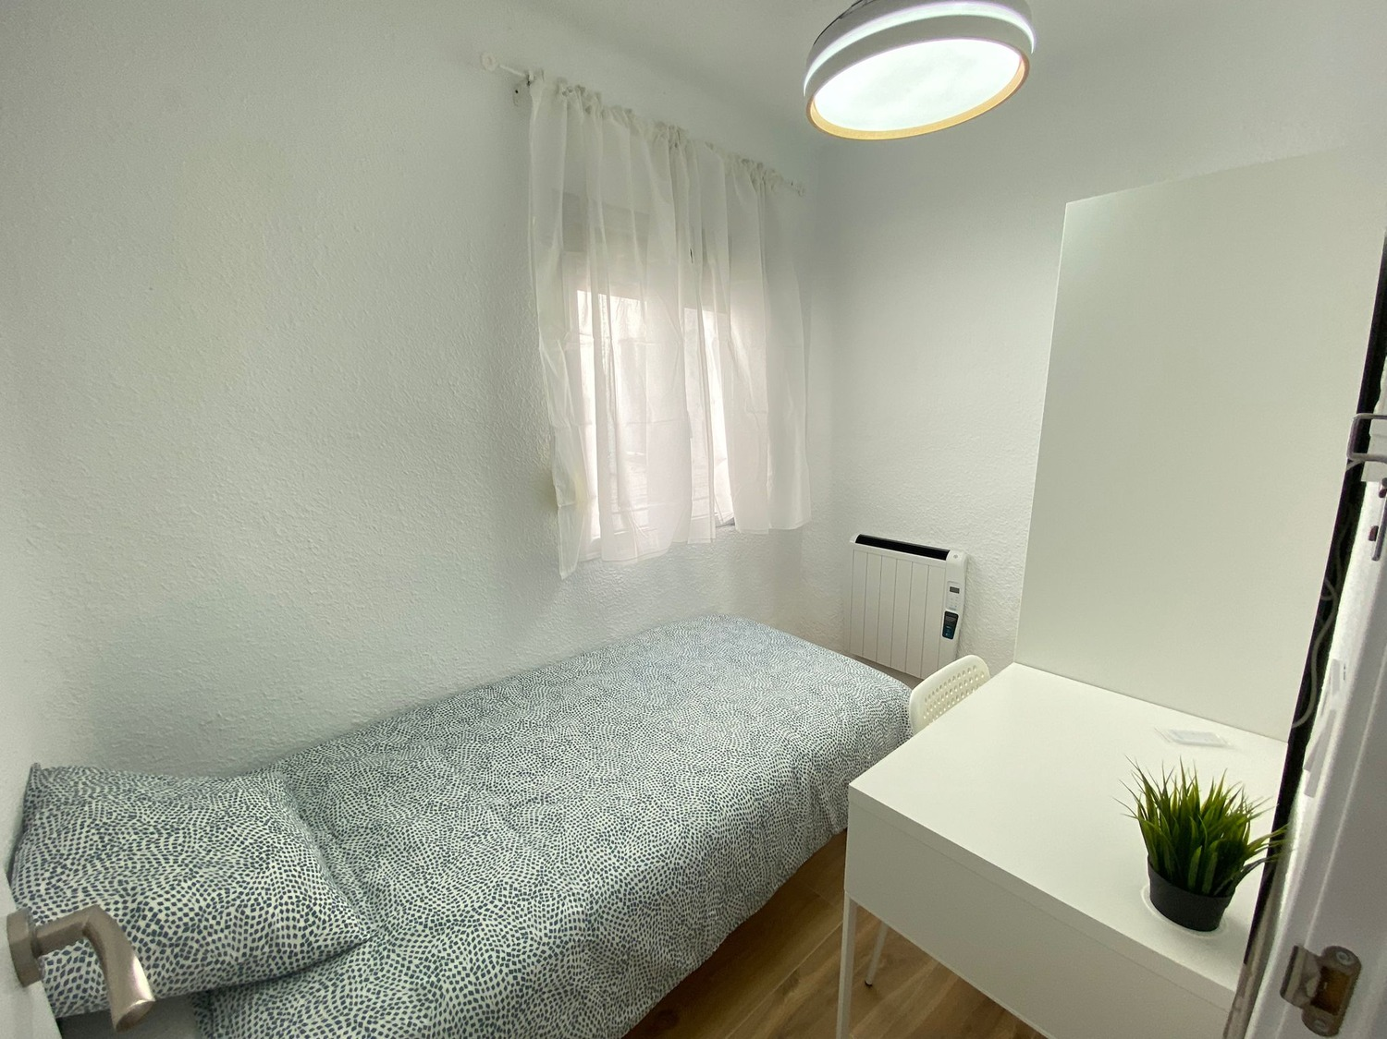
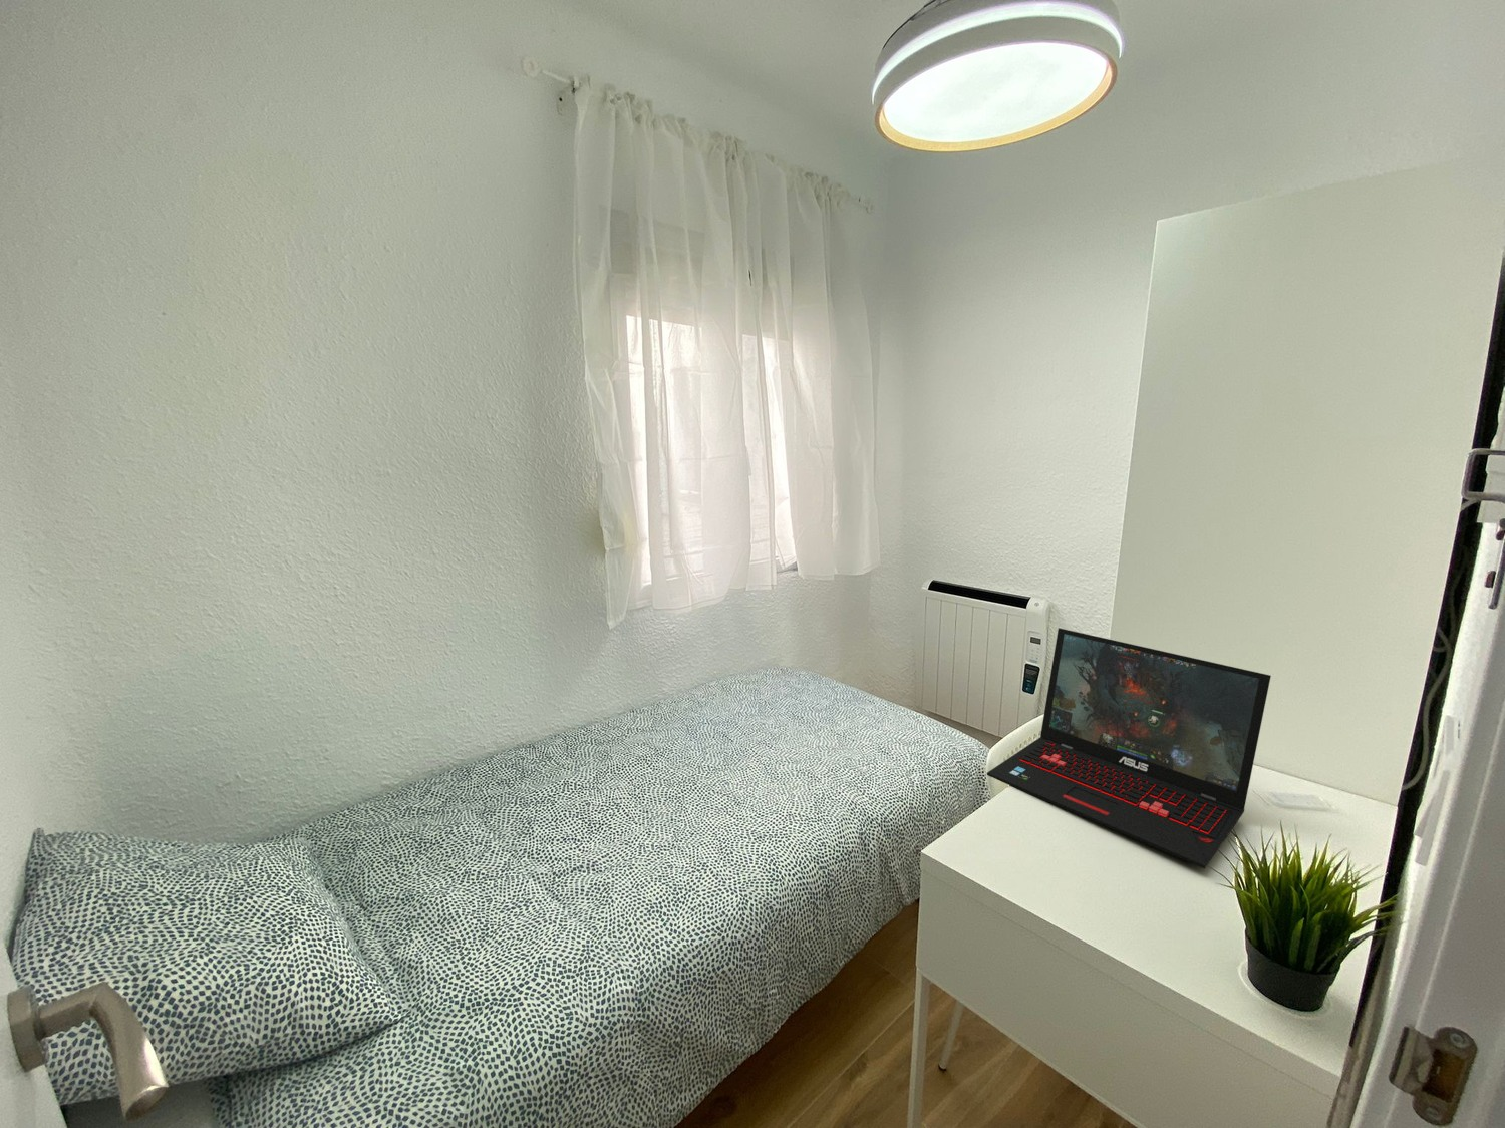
+ laptop [986,627,1273,870]
